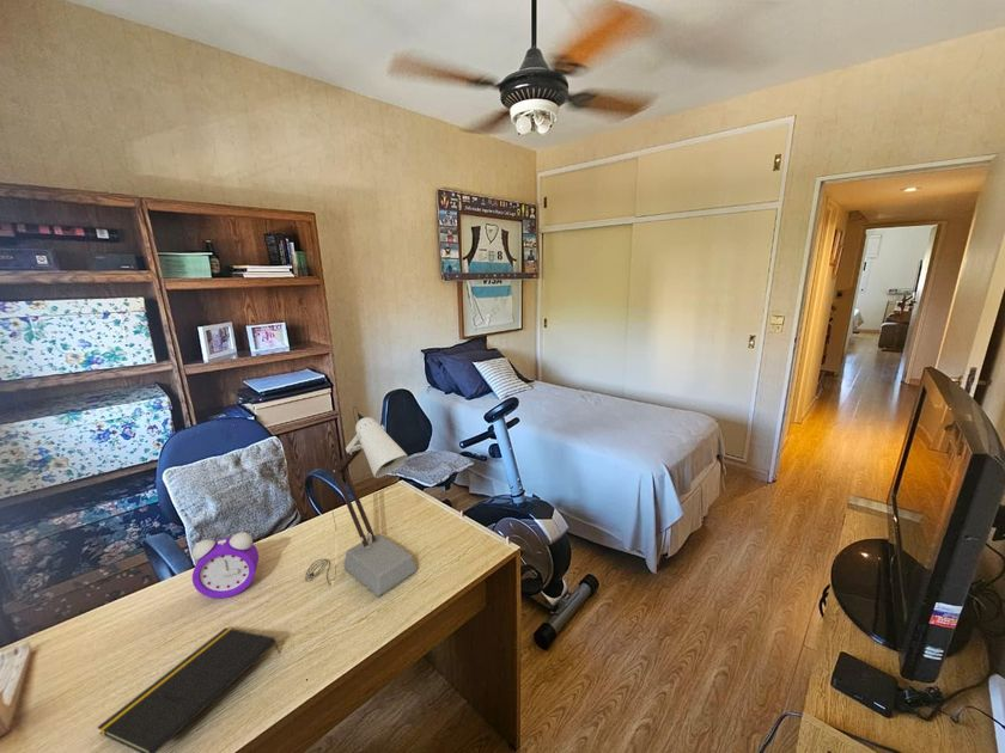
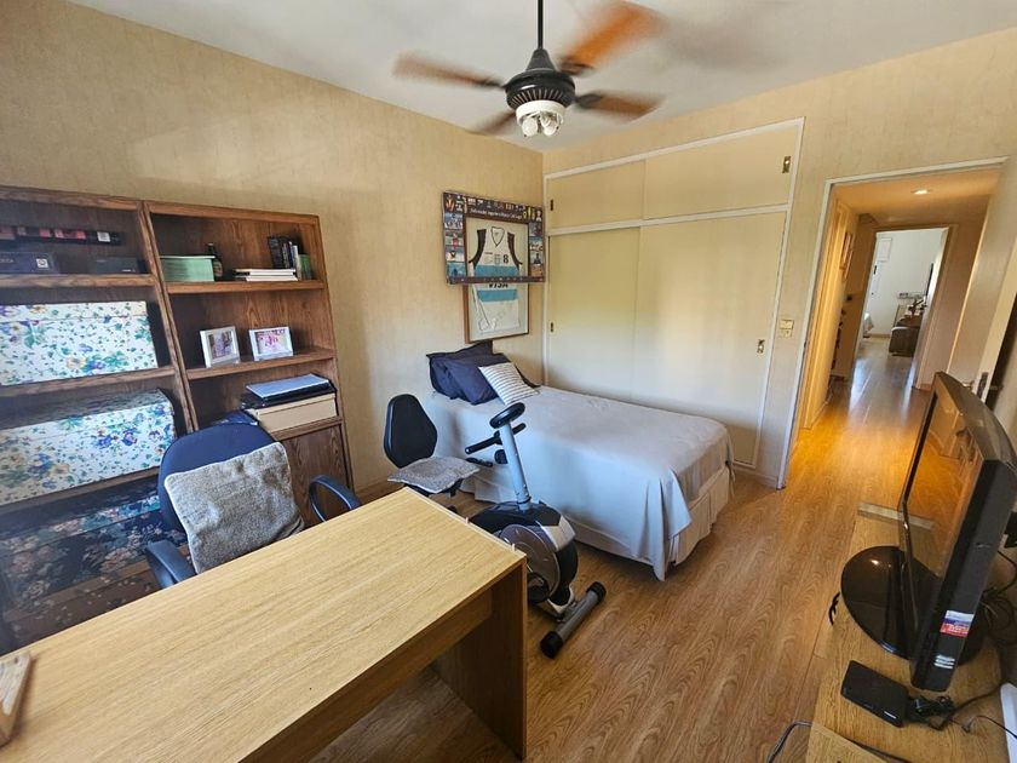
- notepad [96,626,281,753]
- desk lamp [304,405,419,598]
- alarm clock [191,531,260,600]
